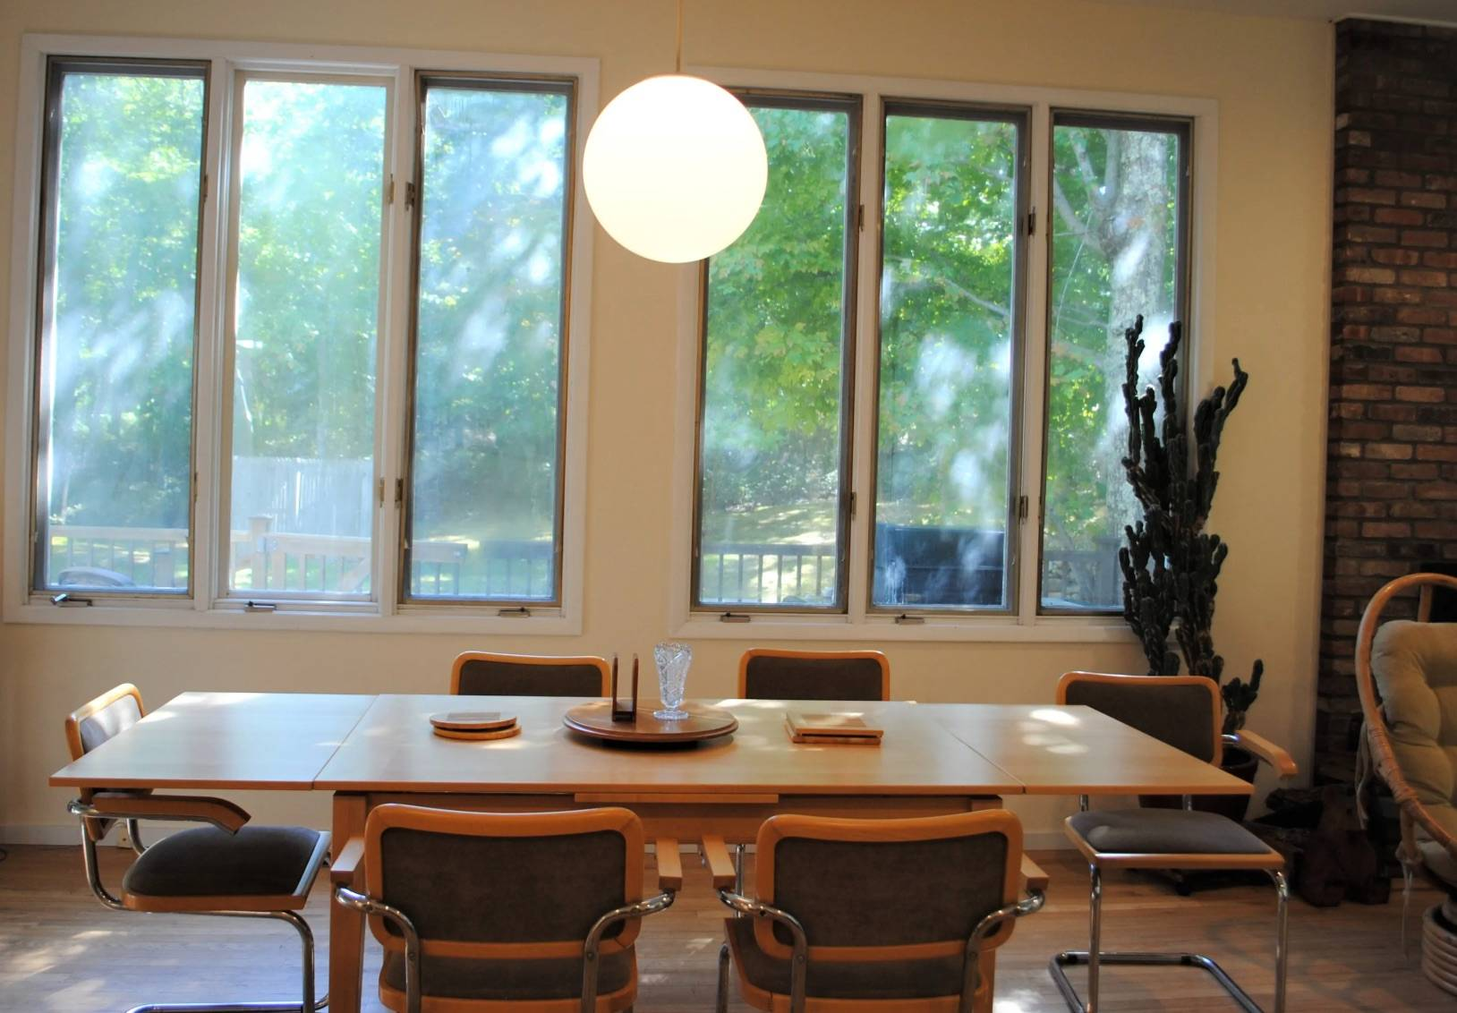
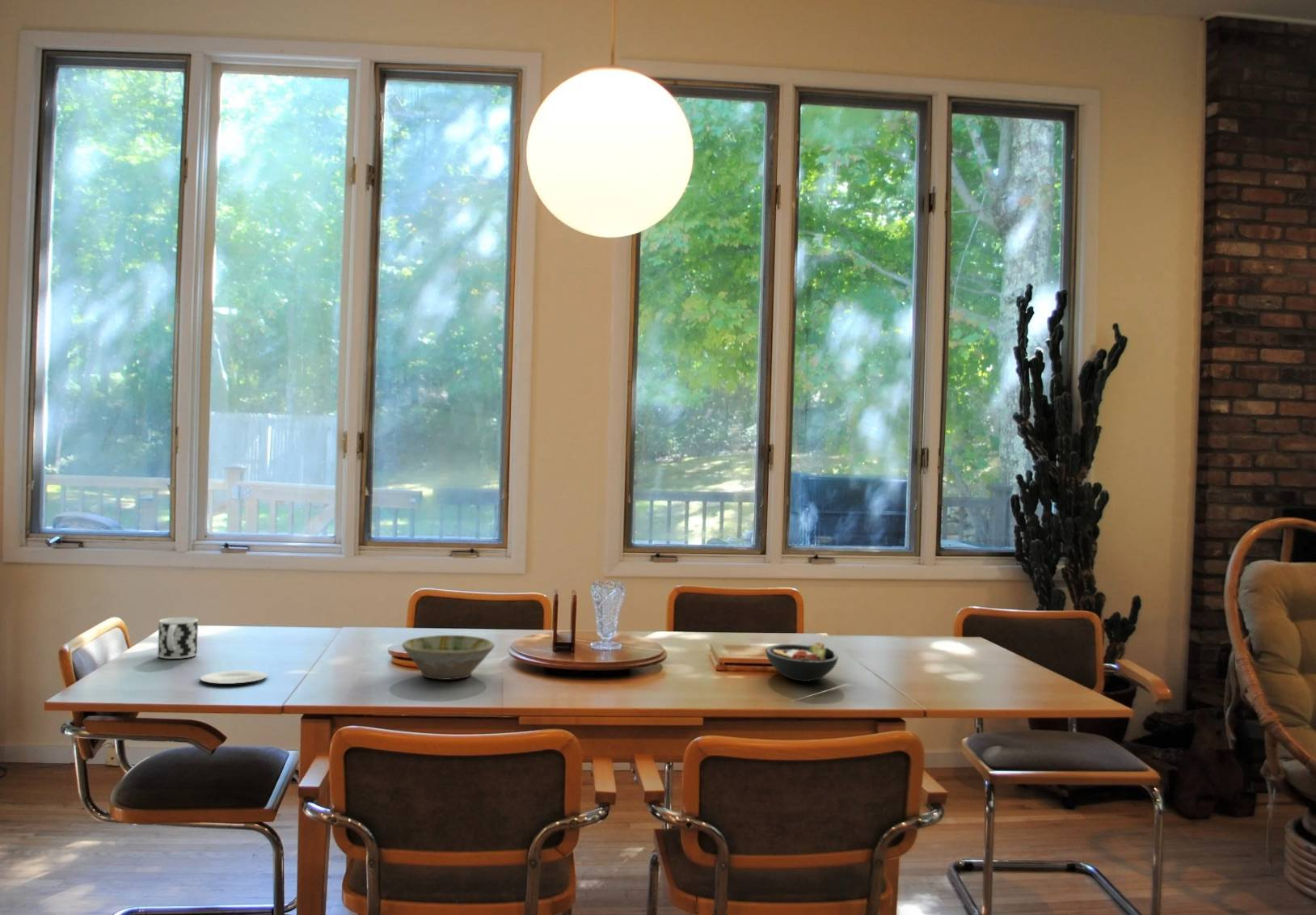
+ bowl [401,635,496,681]
+ cup [157,617,199,660]
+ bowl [765,641,839,682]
+ plate [200,670,268,685]
